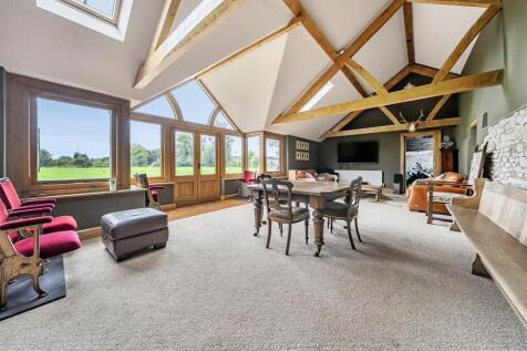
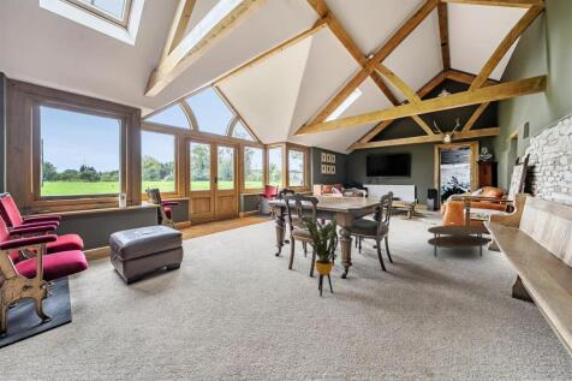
+ house plant [299,213,351,297]
+ coffee table [427,224,490,258]
